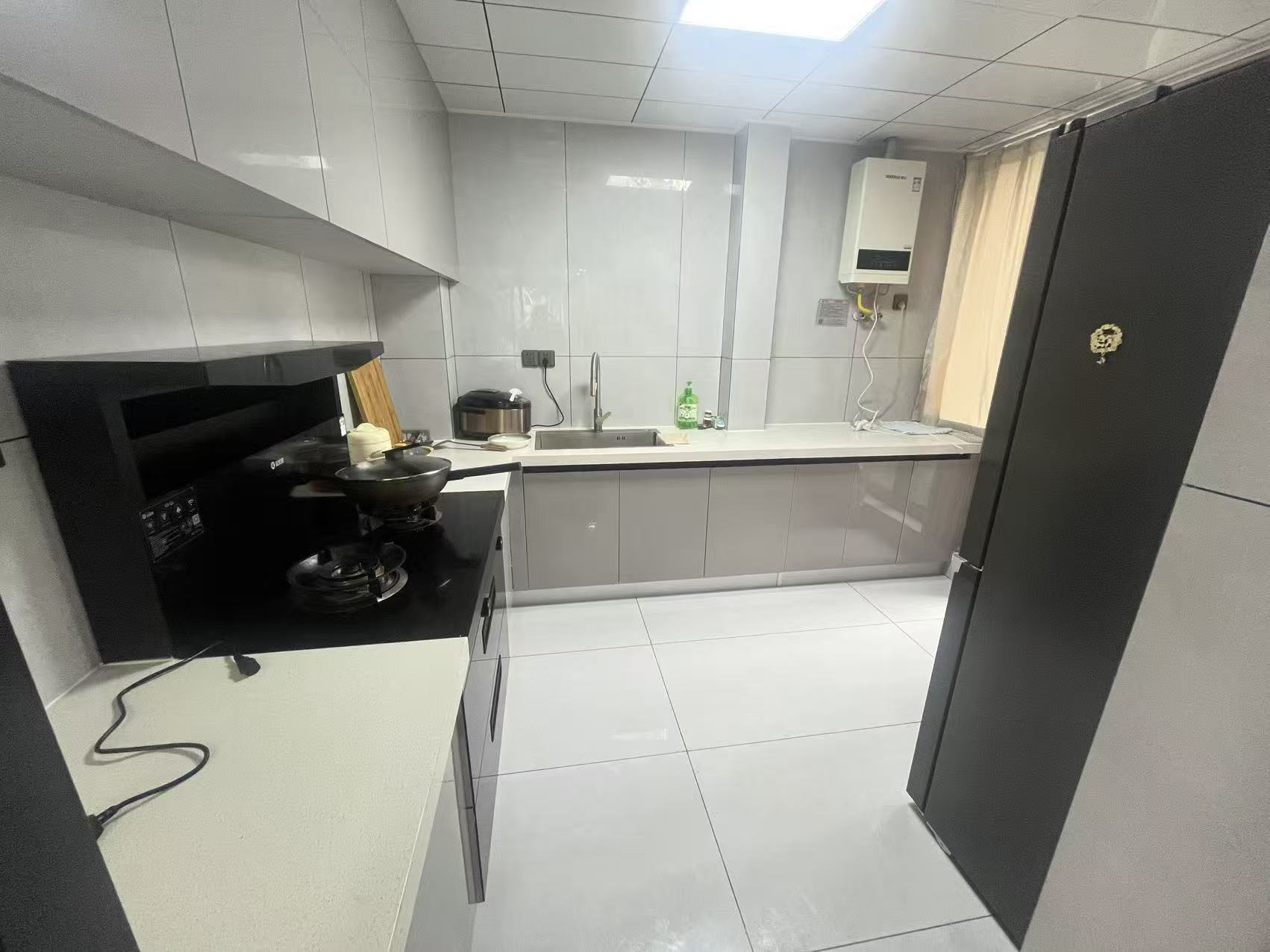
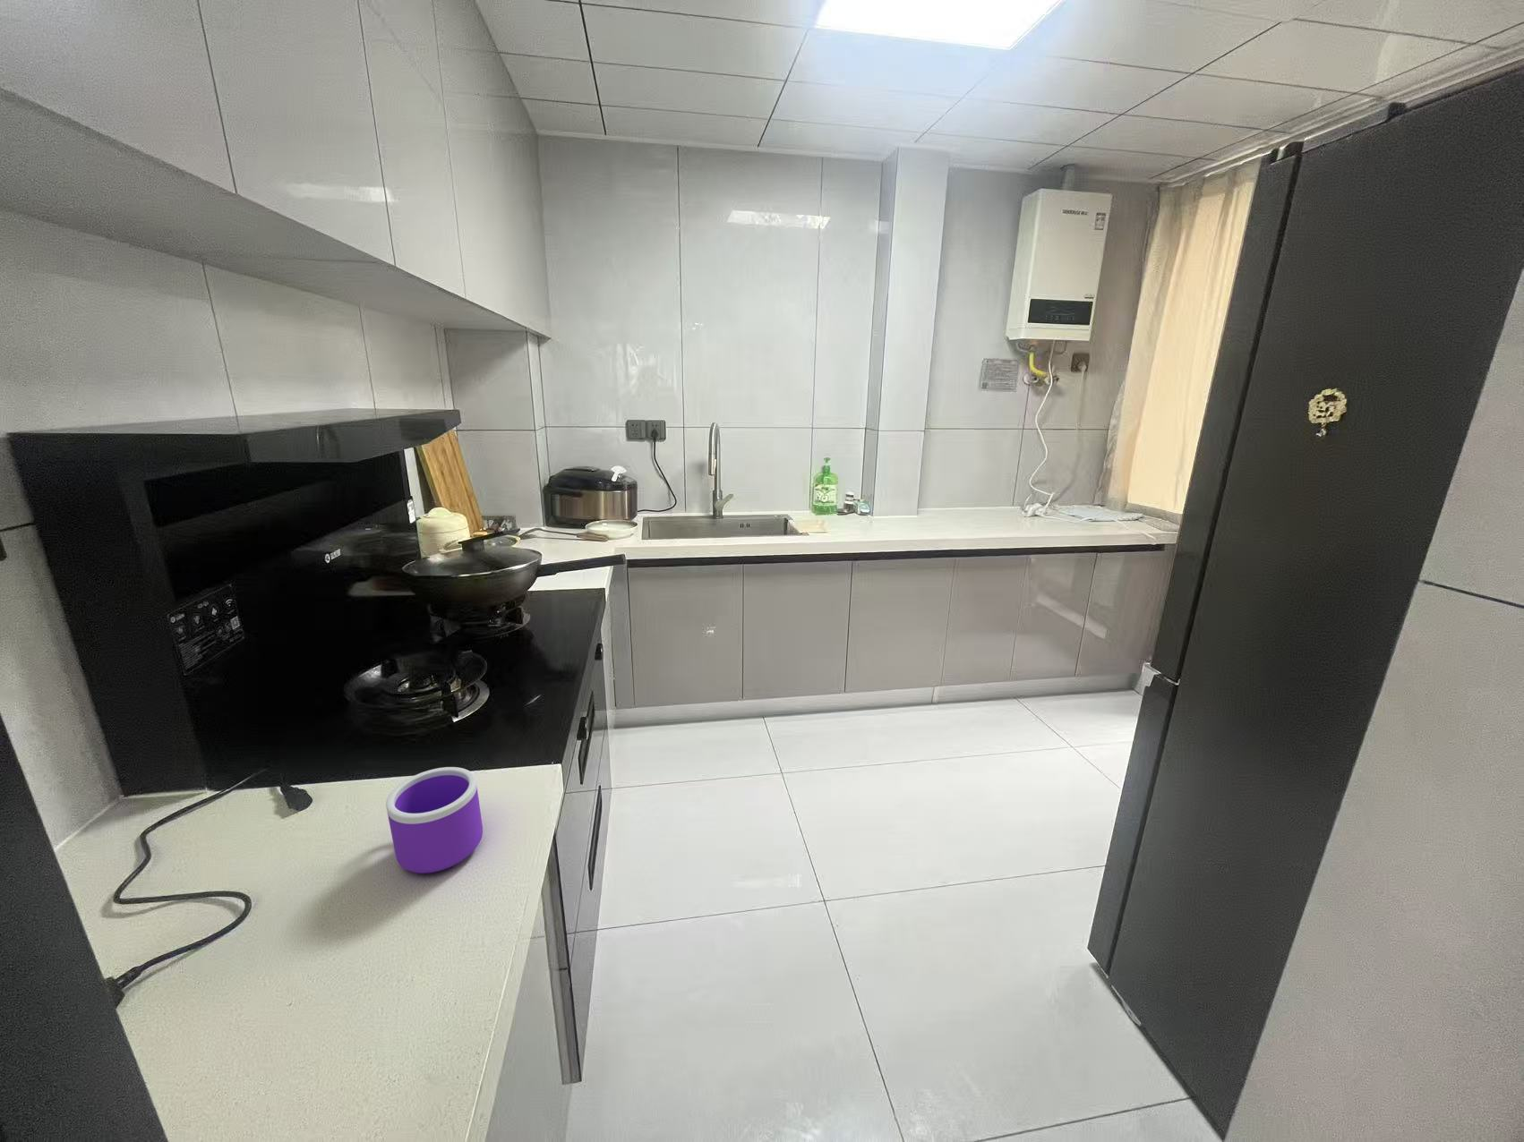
+ mug [385,767,484,874]
